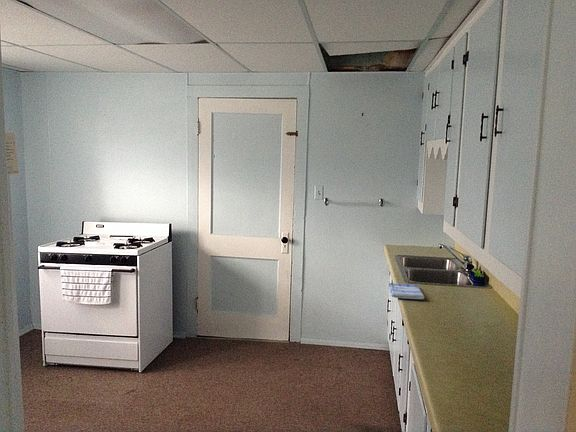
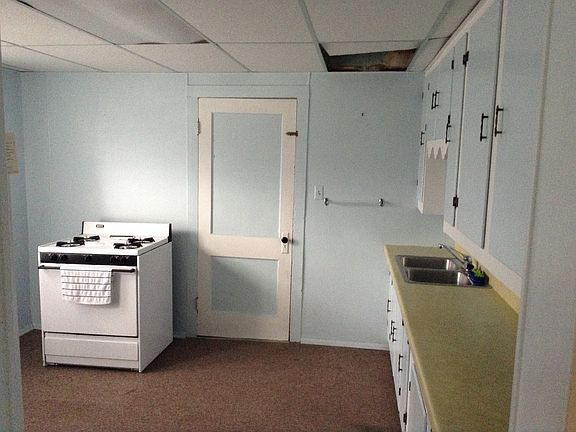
- dish towel [388,282,425,300]
